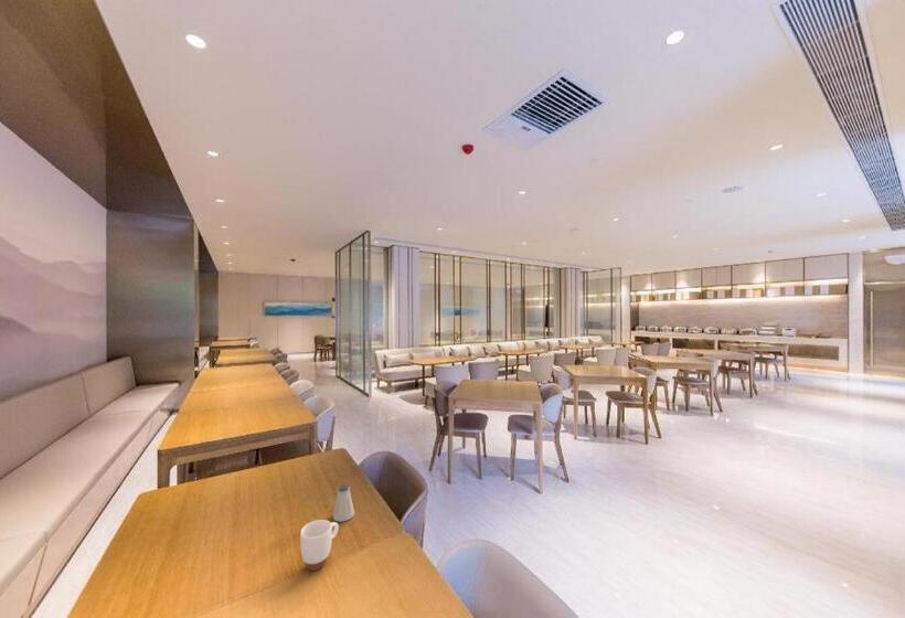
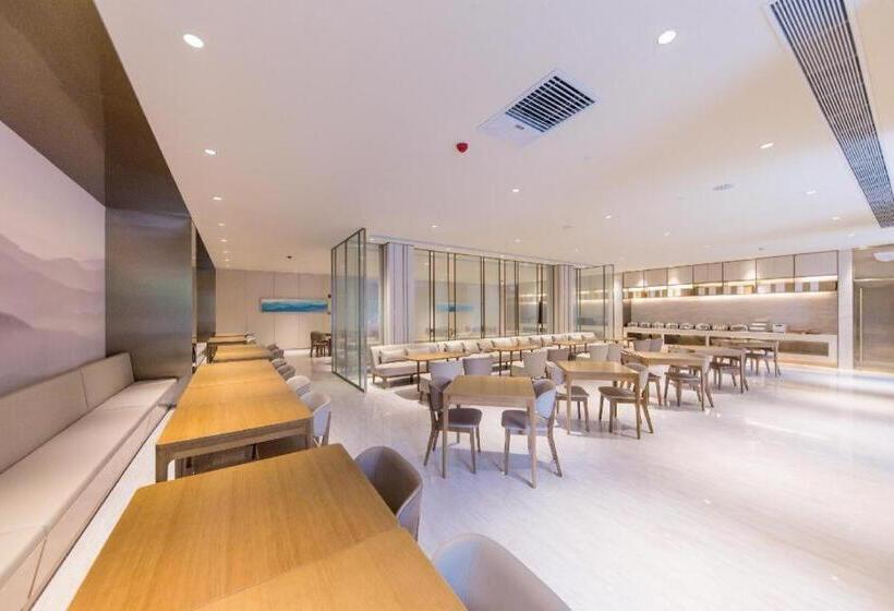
- mug [299,519,340,572]
- saltshaker [332,483,355,523]
